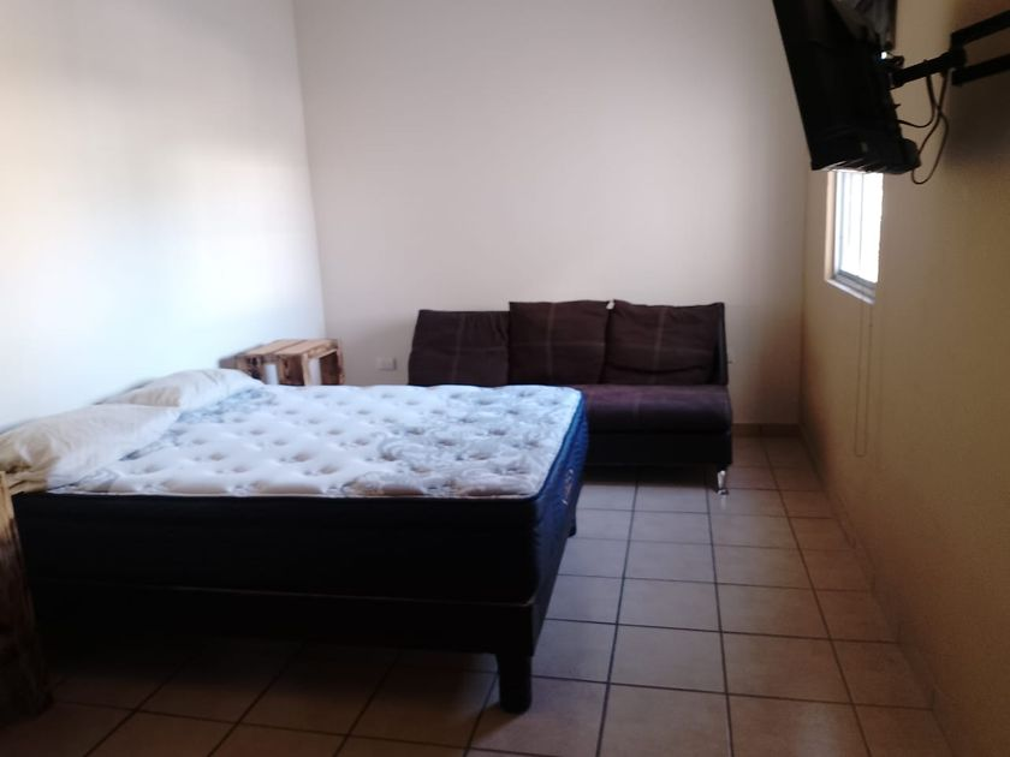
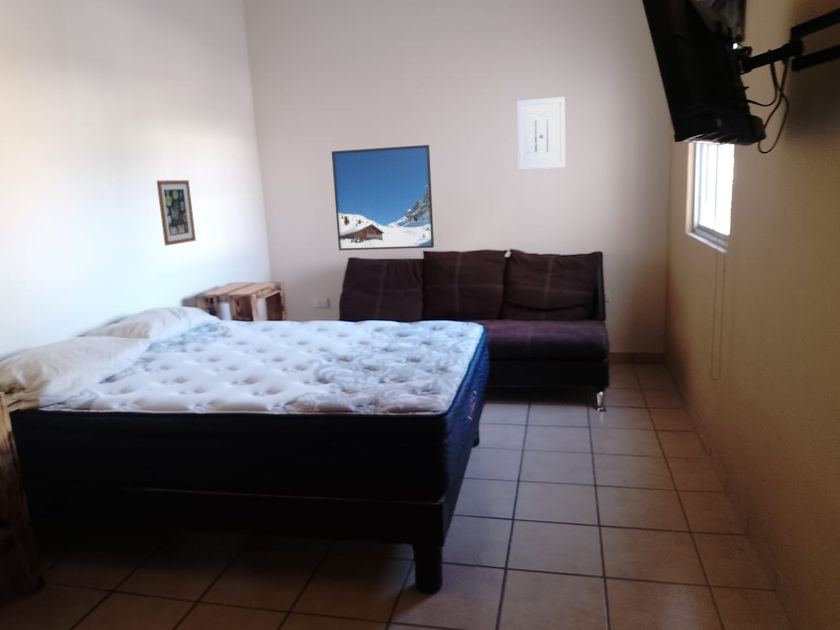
+ wall art [516,96,566,171]
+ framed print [331,144,435,251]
+ wall art [156,179,197,247]
